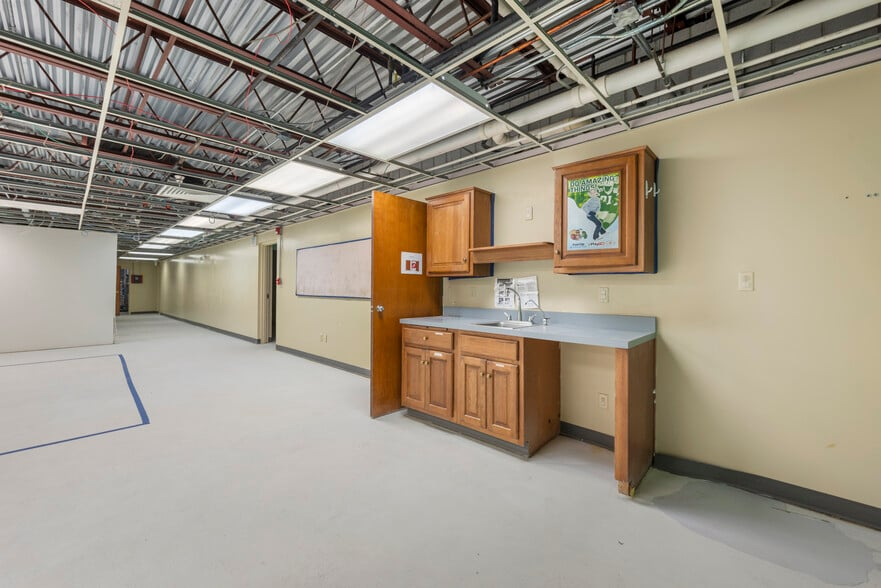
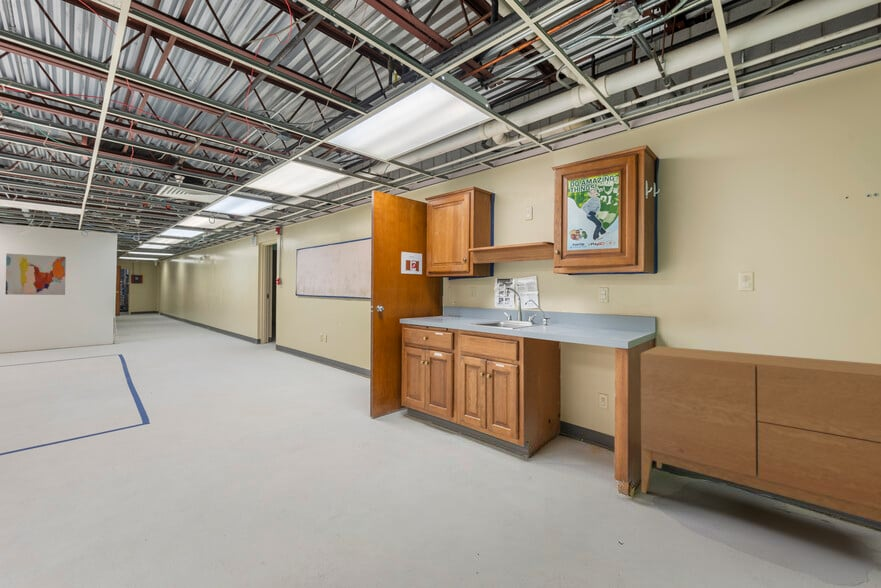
+ wall art [5,253,67,296]
+ sideboard [640,345,881,523]
